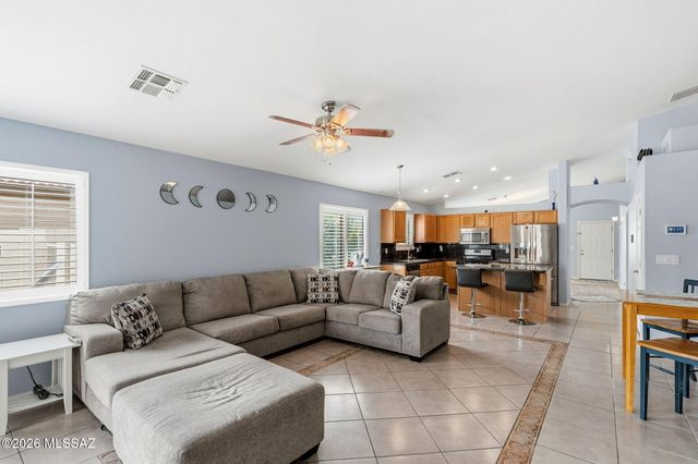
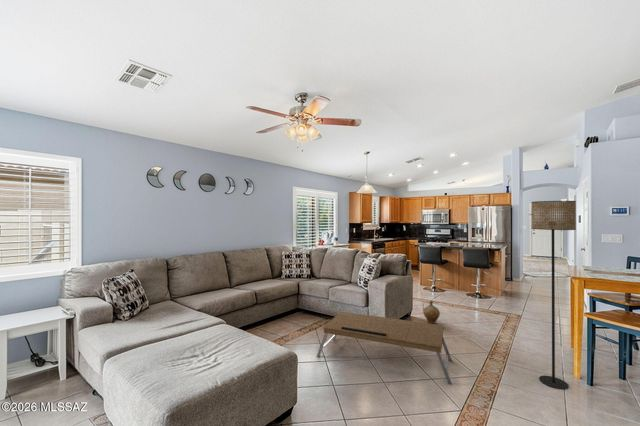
+ ceramic jug [422,300,441,324]
+ coffee table [315,311,453,386]
+ floor lamp [530,200,577,390]
